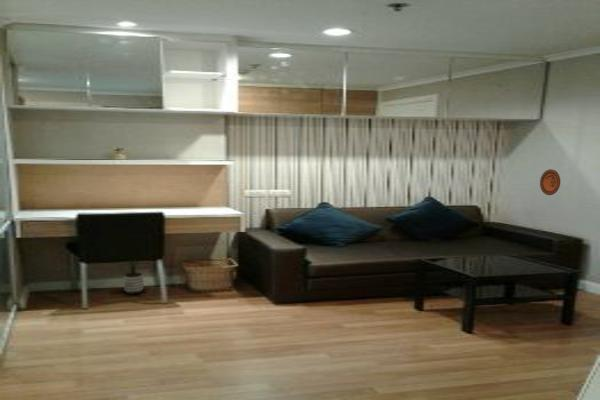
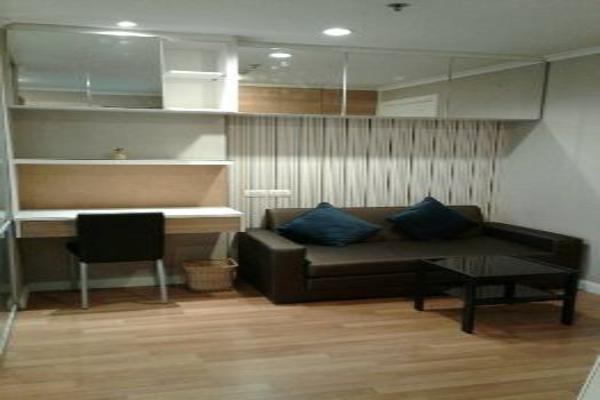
- decorative plate [539,168,561,196]
- potted plant [122,261,145,296]
